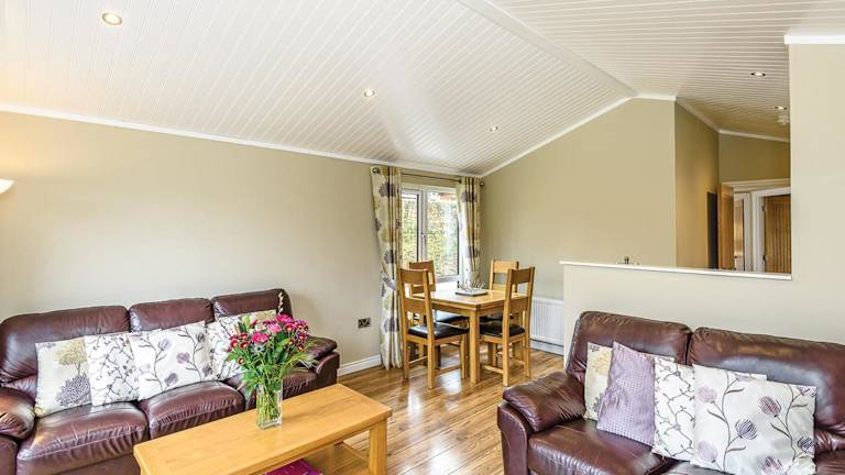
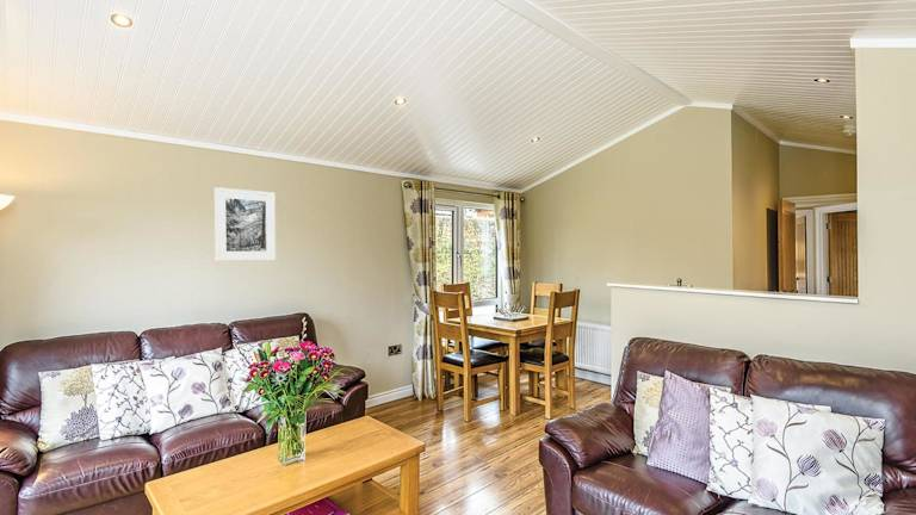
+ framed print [213,186,277,262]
